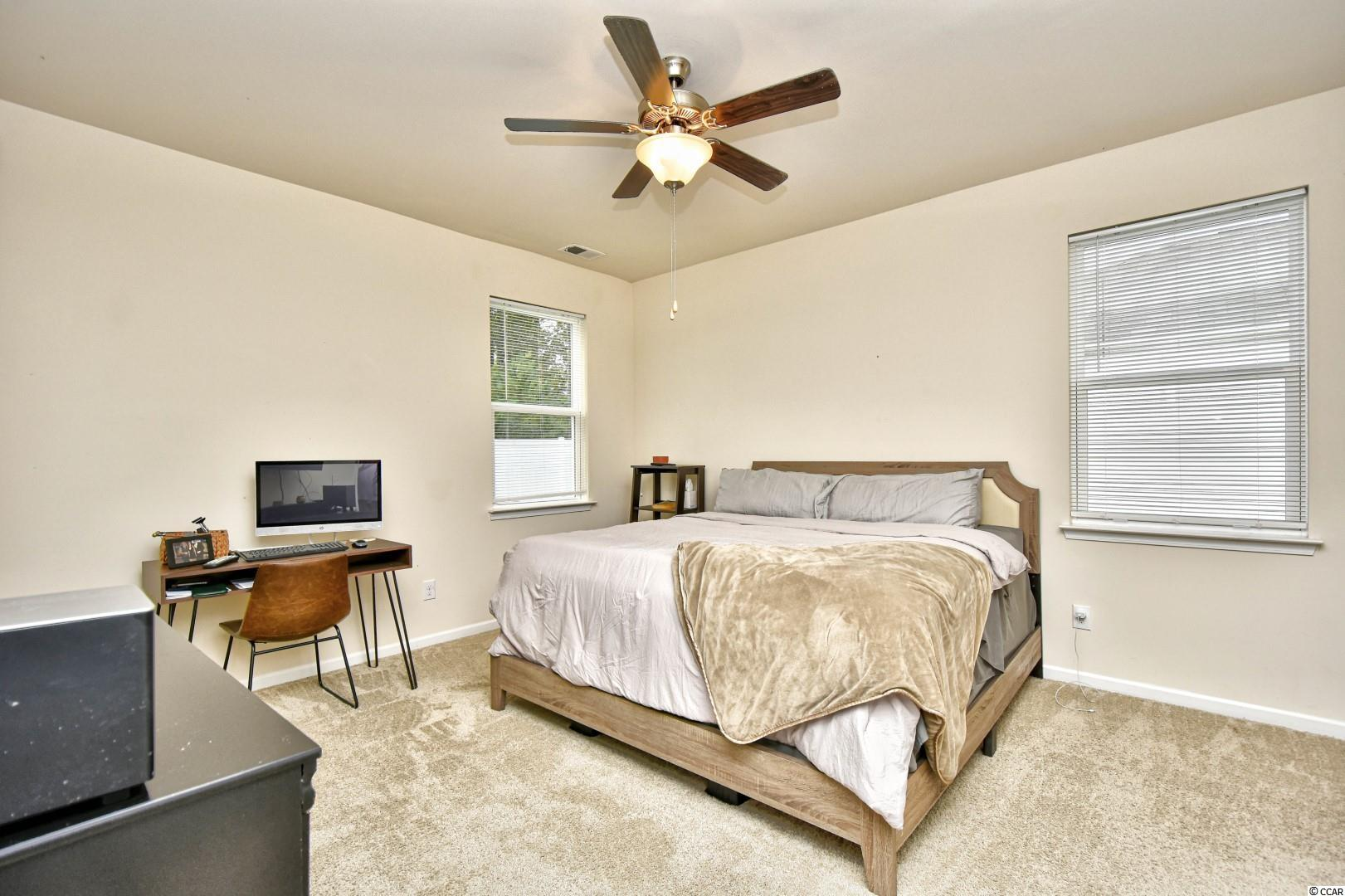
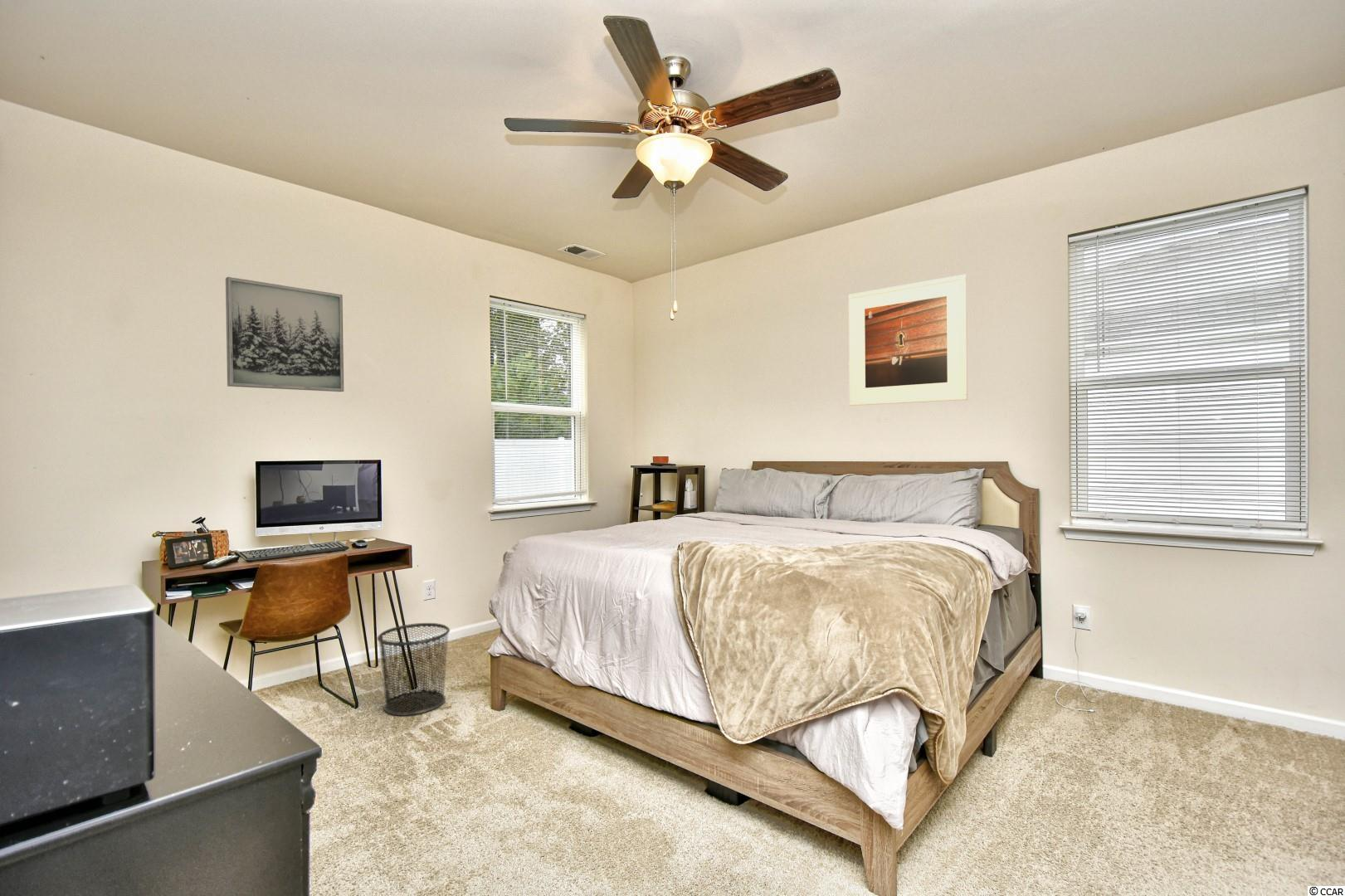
+ waste bin [376,622,451,717]
+ wall art [225,276,344,392]
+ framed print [848,274,968,407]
